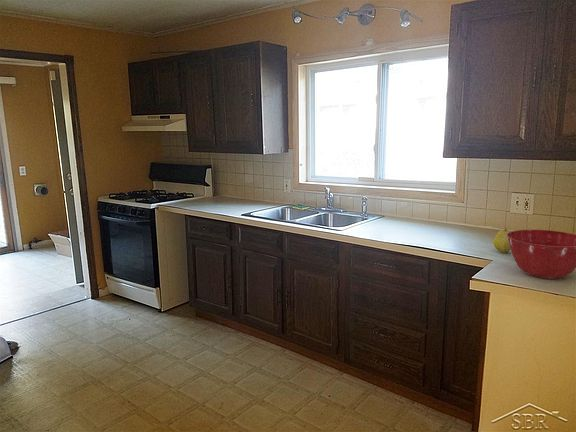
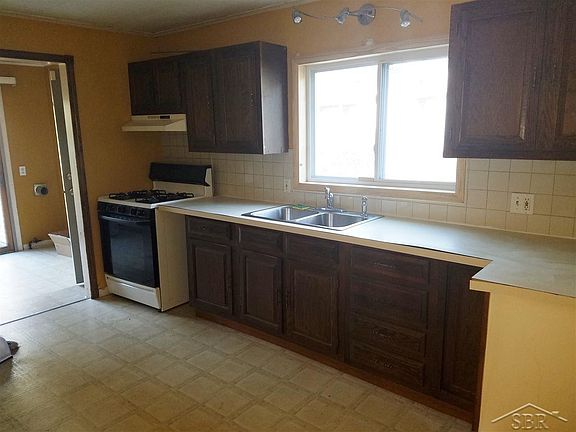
- mixing bowl [507,229,576,280]
- fruit [492,227,511,254]
